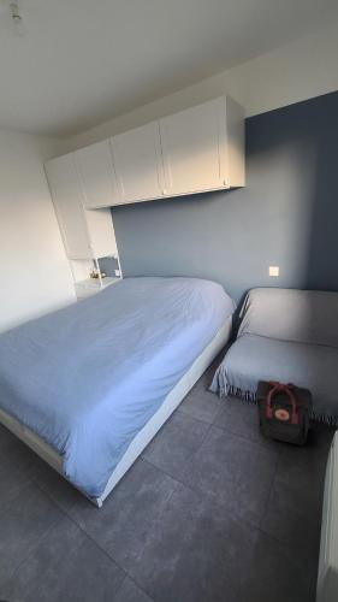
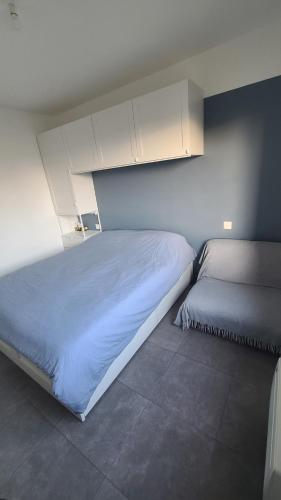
- backpack [255,379,314,445]
